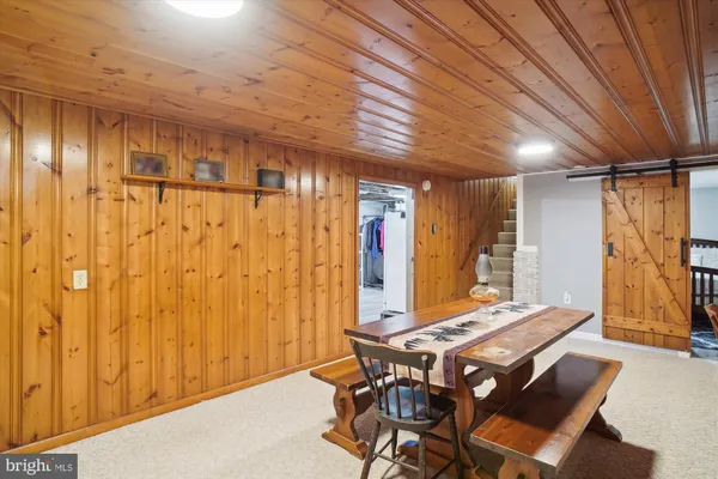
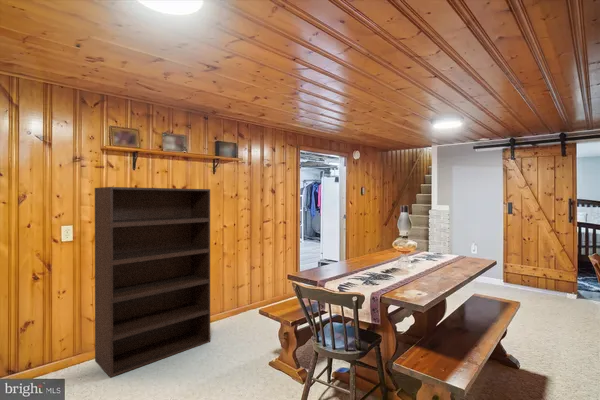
+ bookshelf [94,186,211,378]
